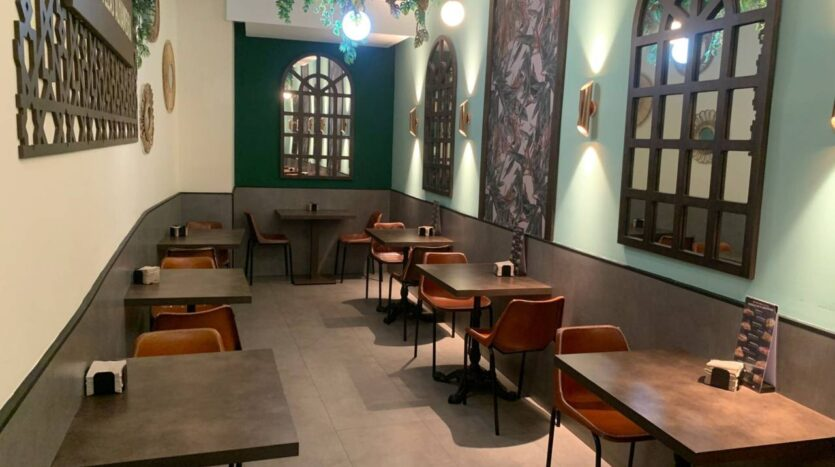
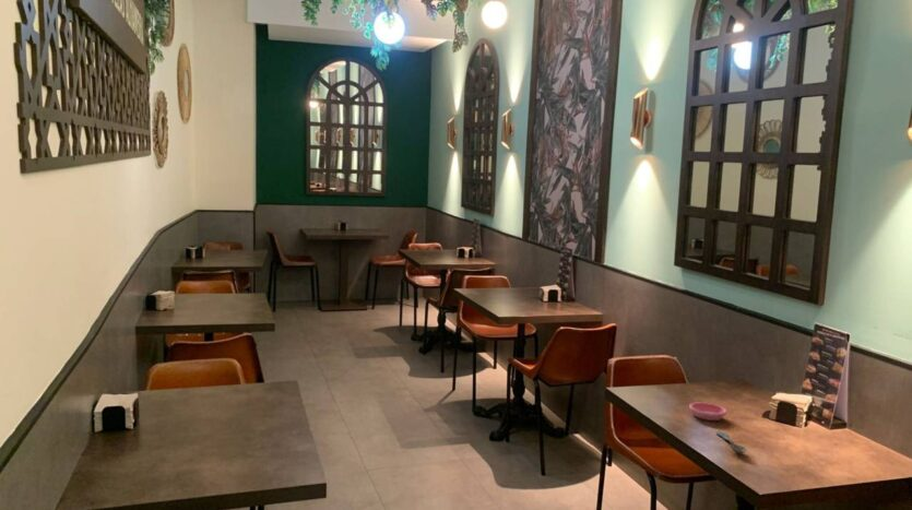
+ saucer [688,402,727,422]
+ spoon [715,430,748,454]
